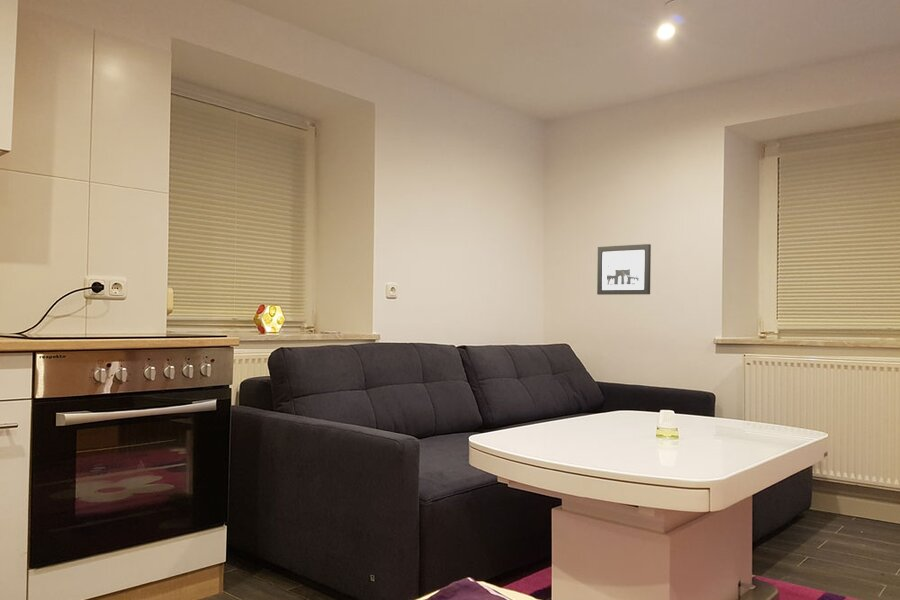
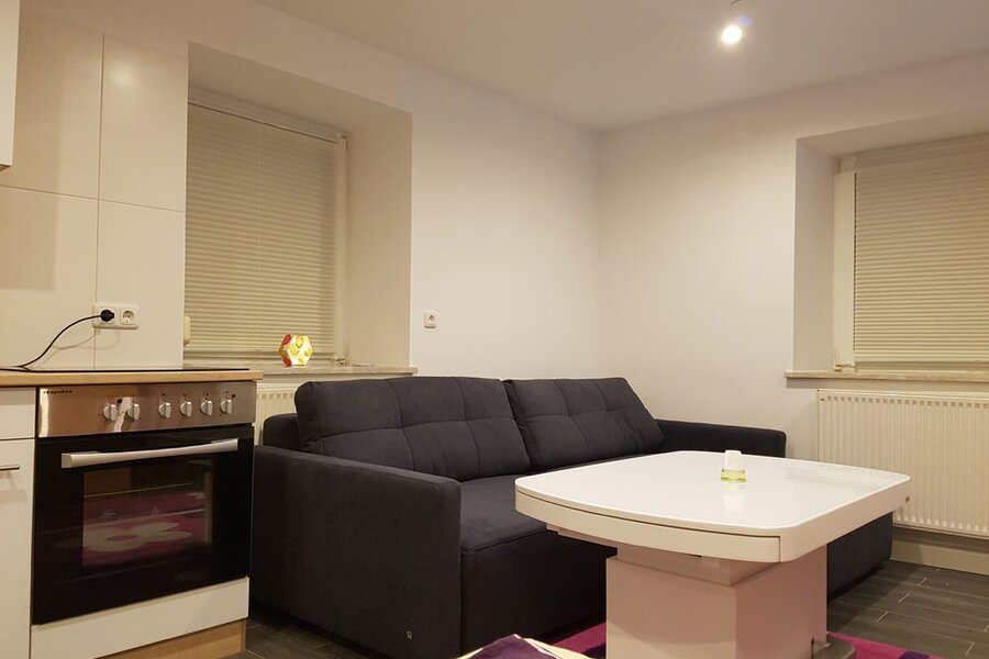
- wall art [596,243,652,296]
